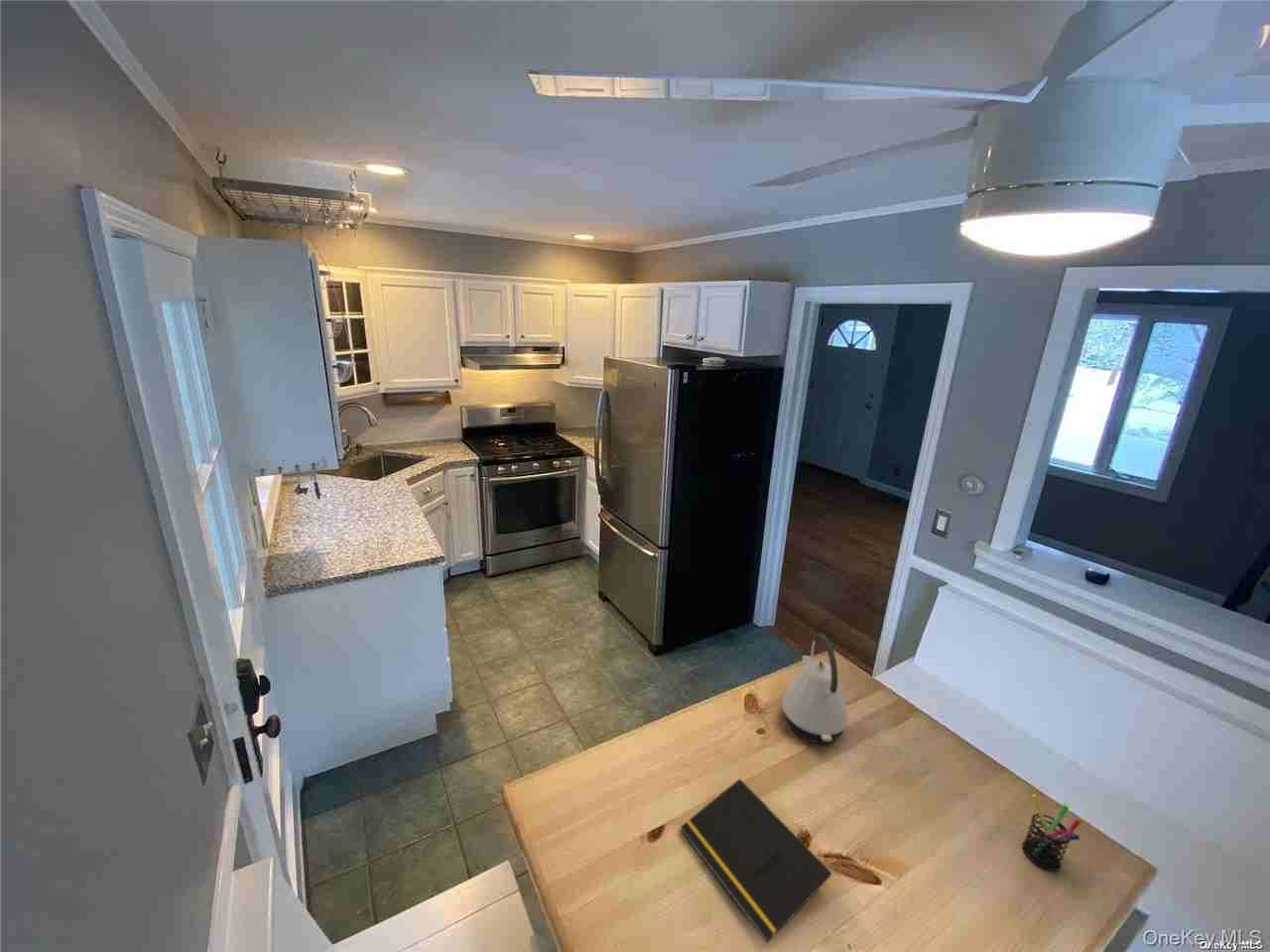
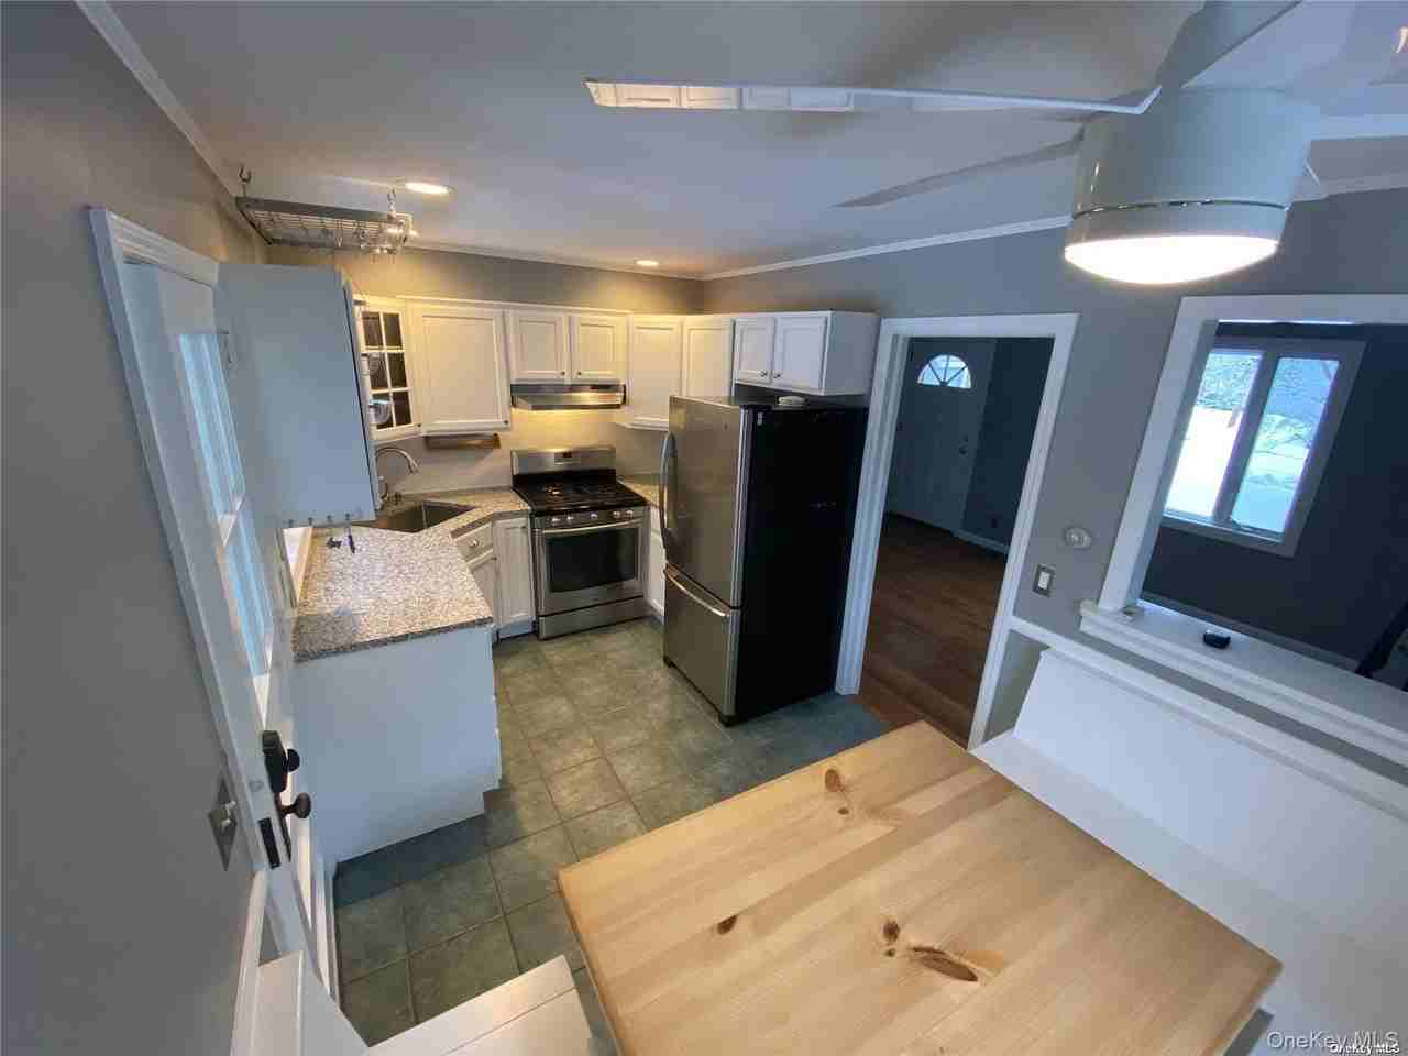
- pen holder [1021,793,1082,872]
- notepad [680,777,831,944]
- kettle [781,632,849,745]
